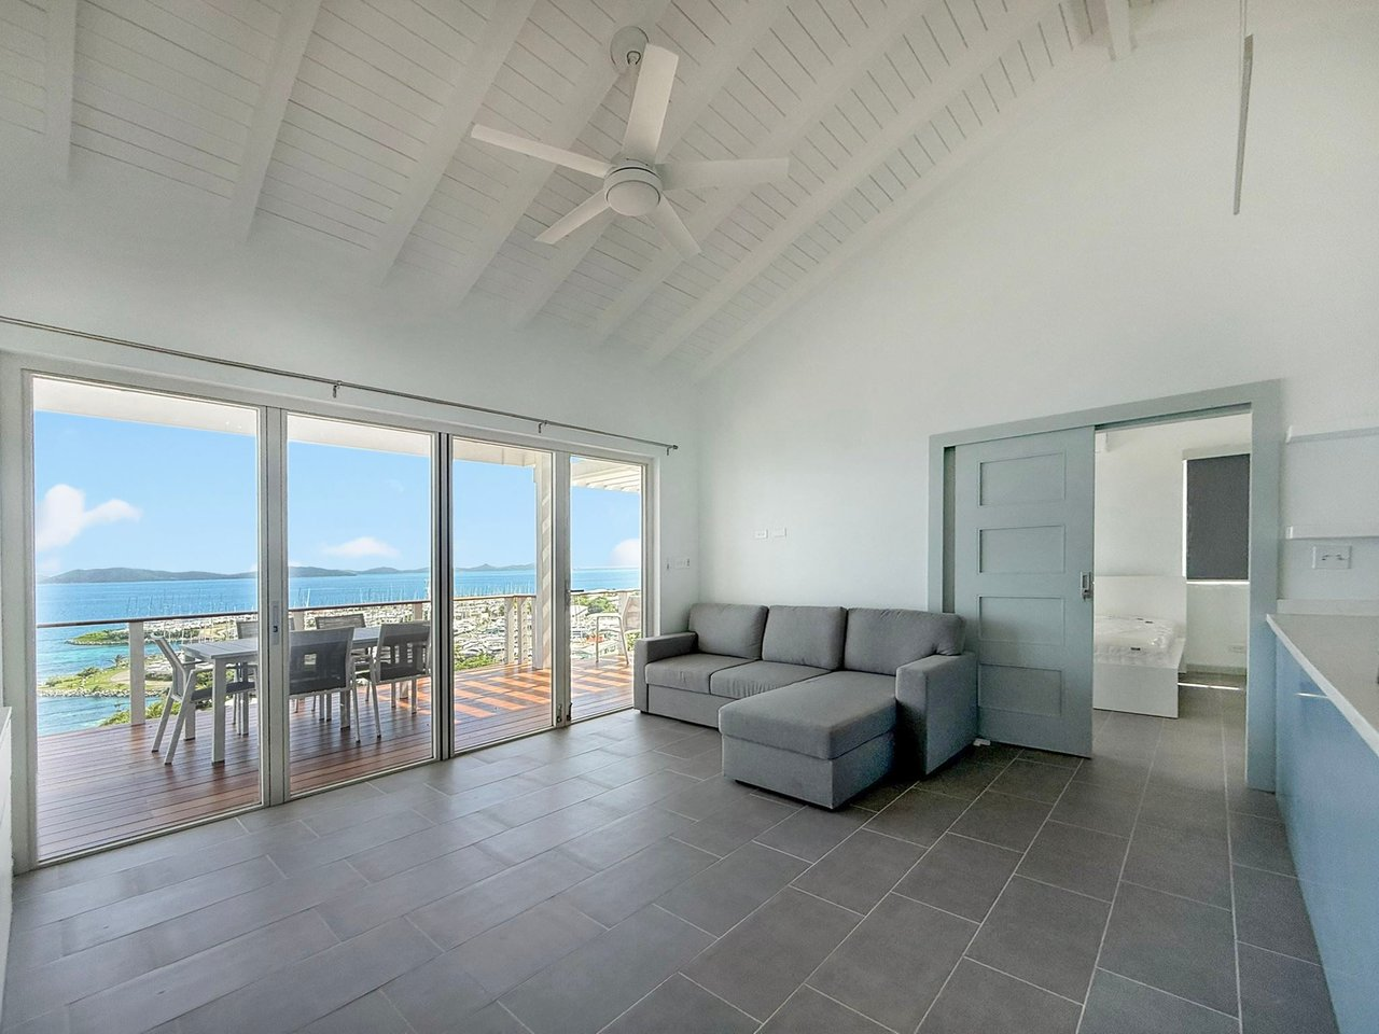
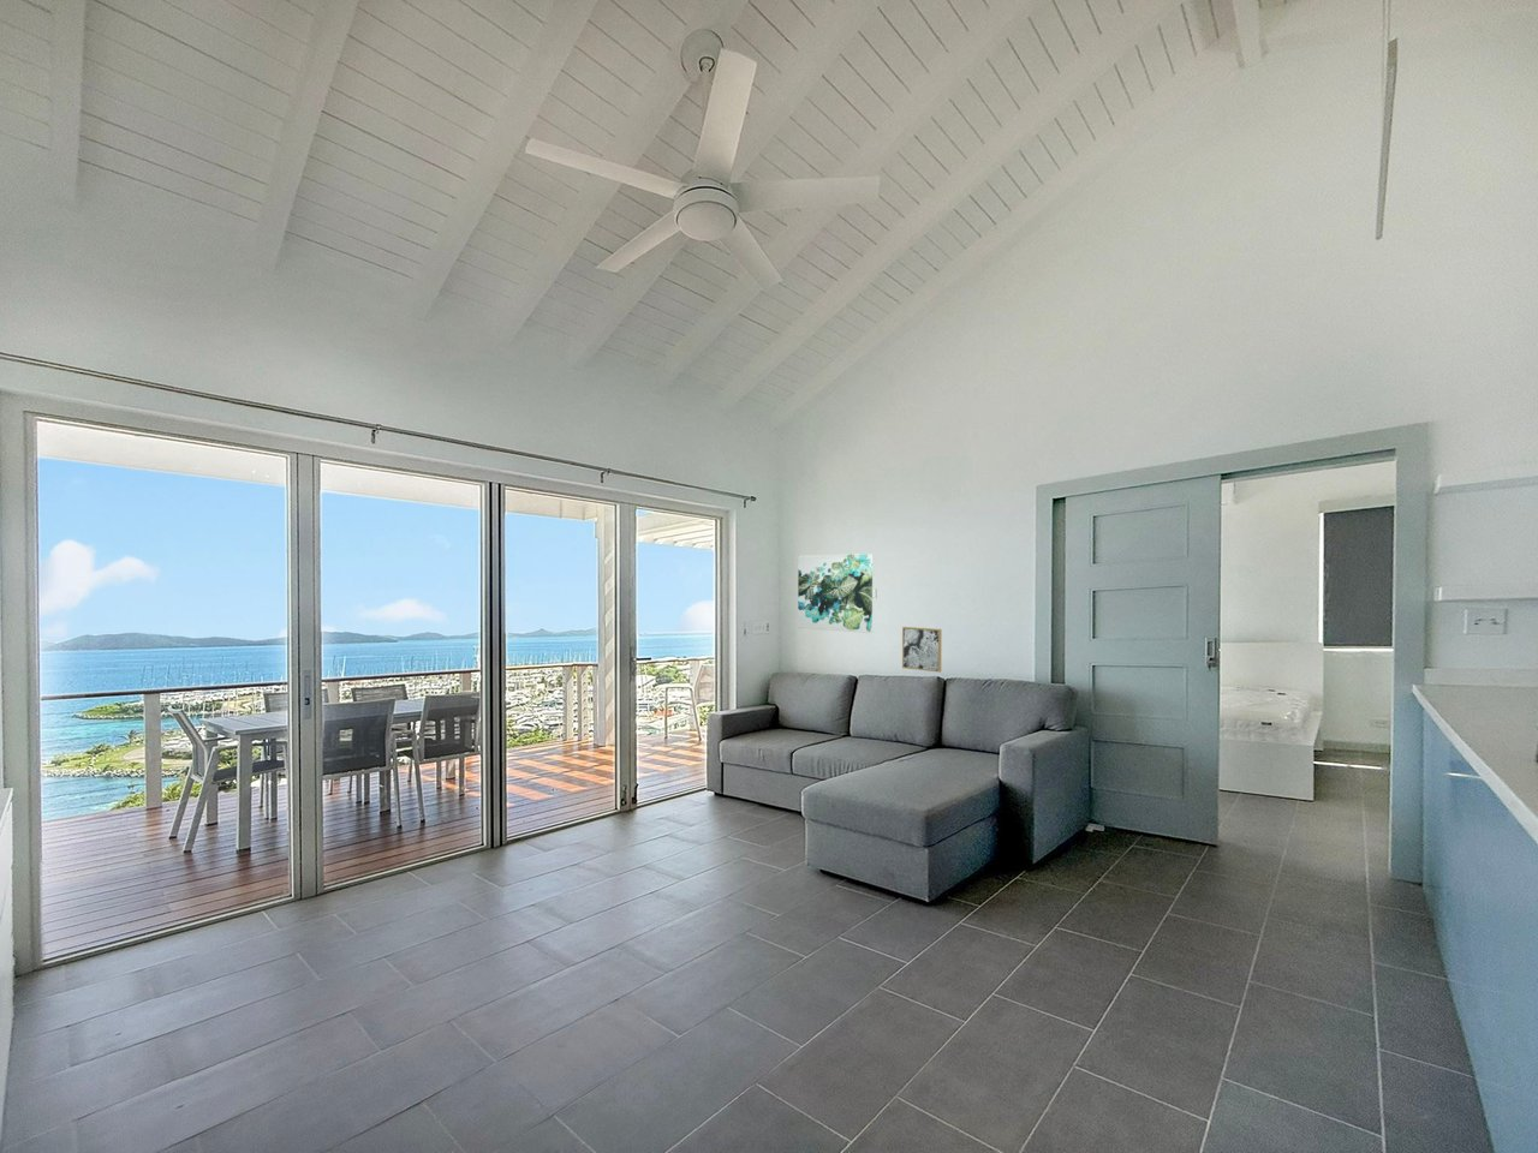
+ wall art [797,552,873,635]
+ wall art [901,626,942,673]
